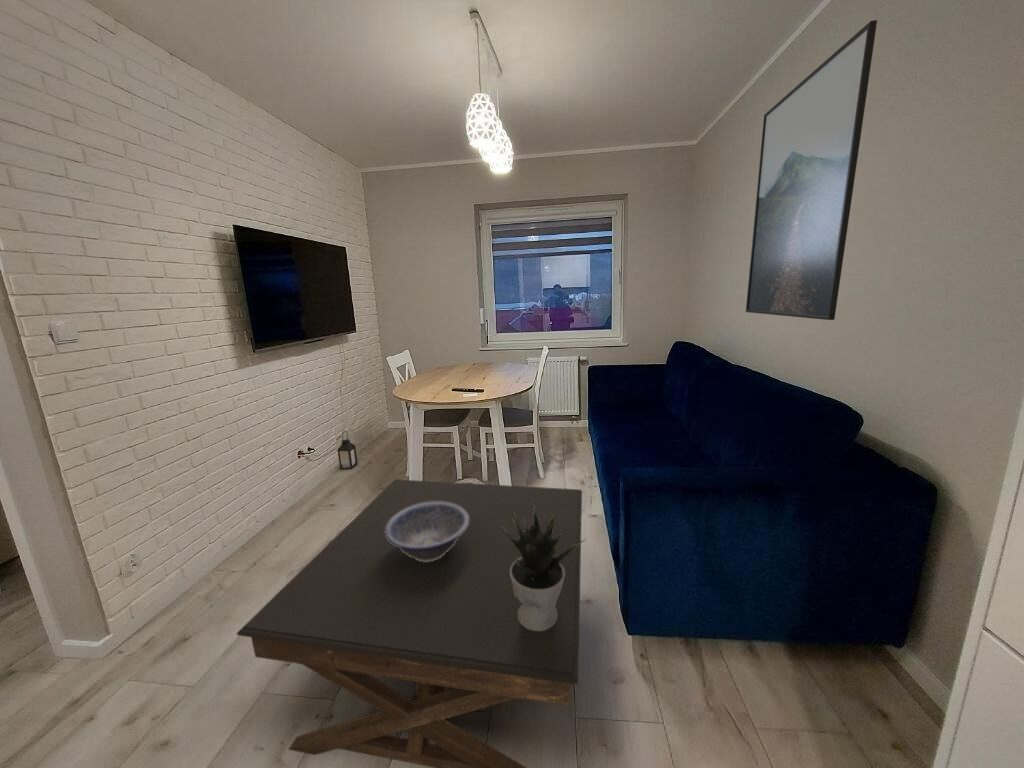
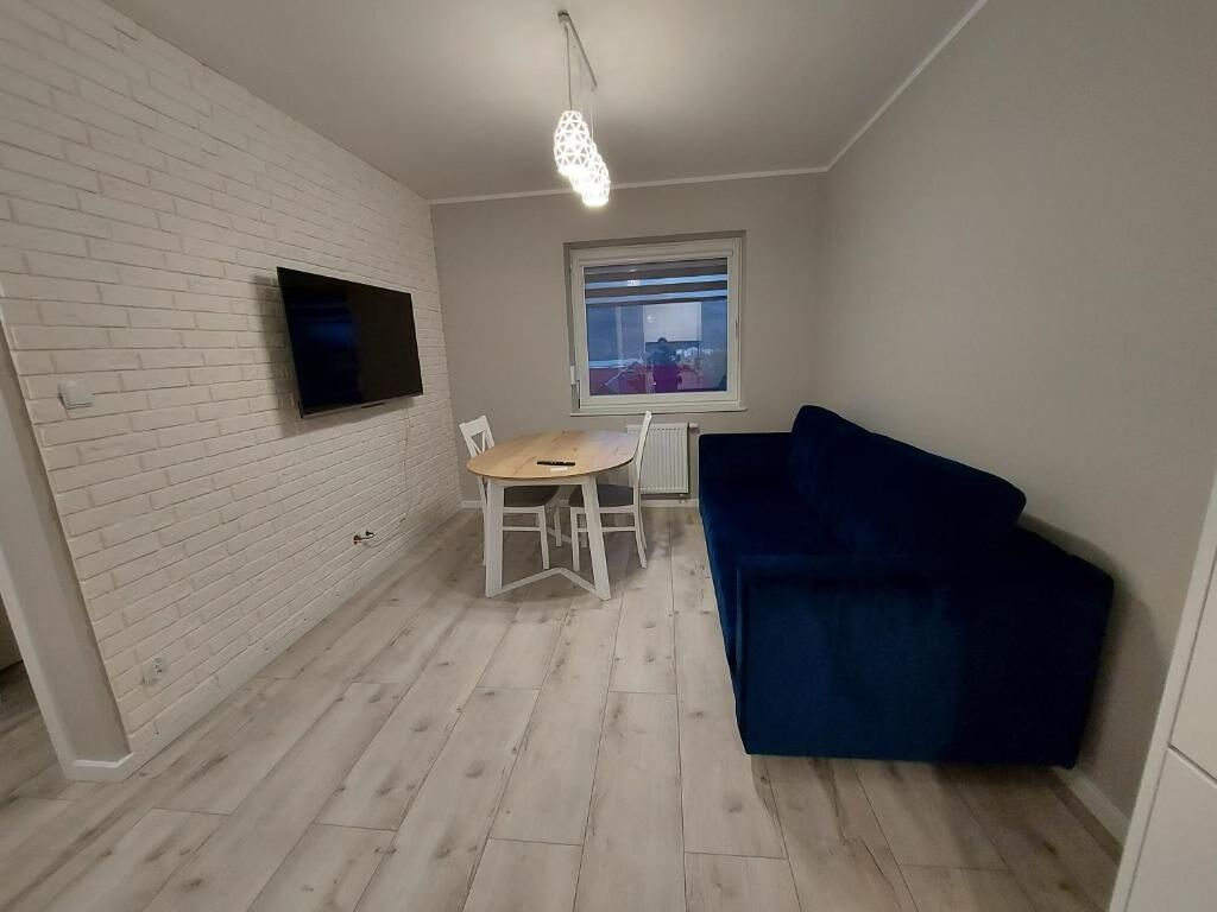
- decorative bowl [384,502,469,562]
- lantern [337,430,358,470]
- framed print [745,19,878,321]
- potted plant [502,505,586,631]
- coffee table [236,478,583,768]
